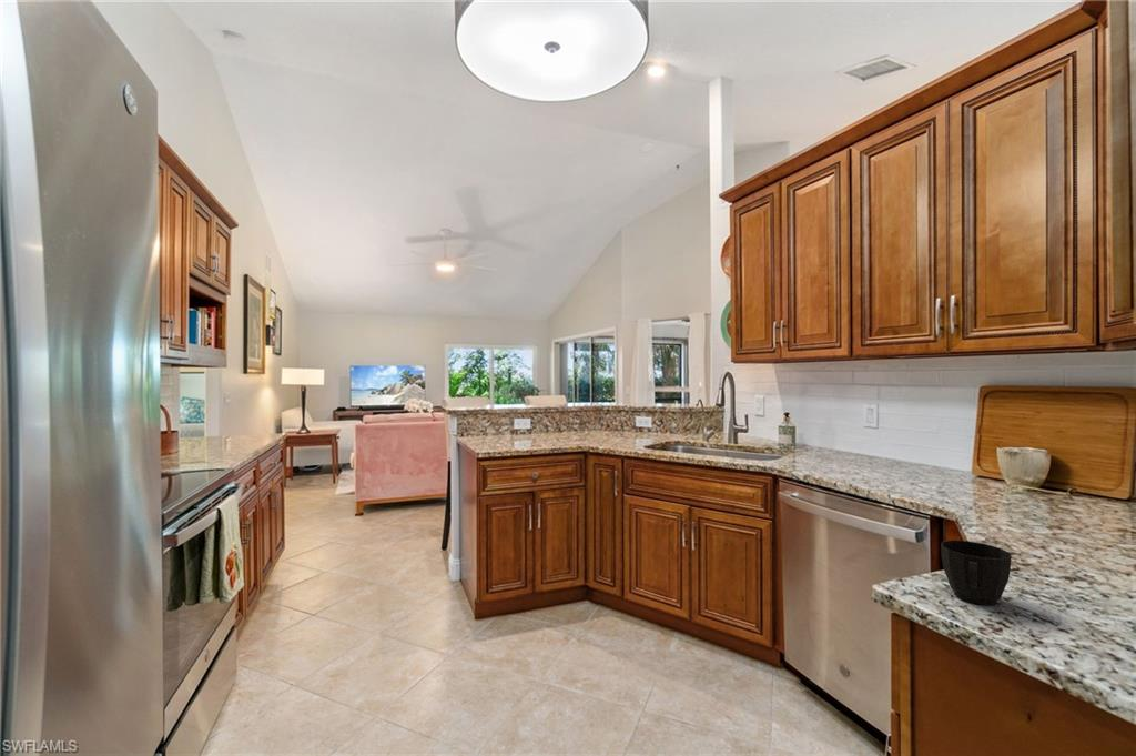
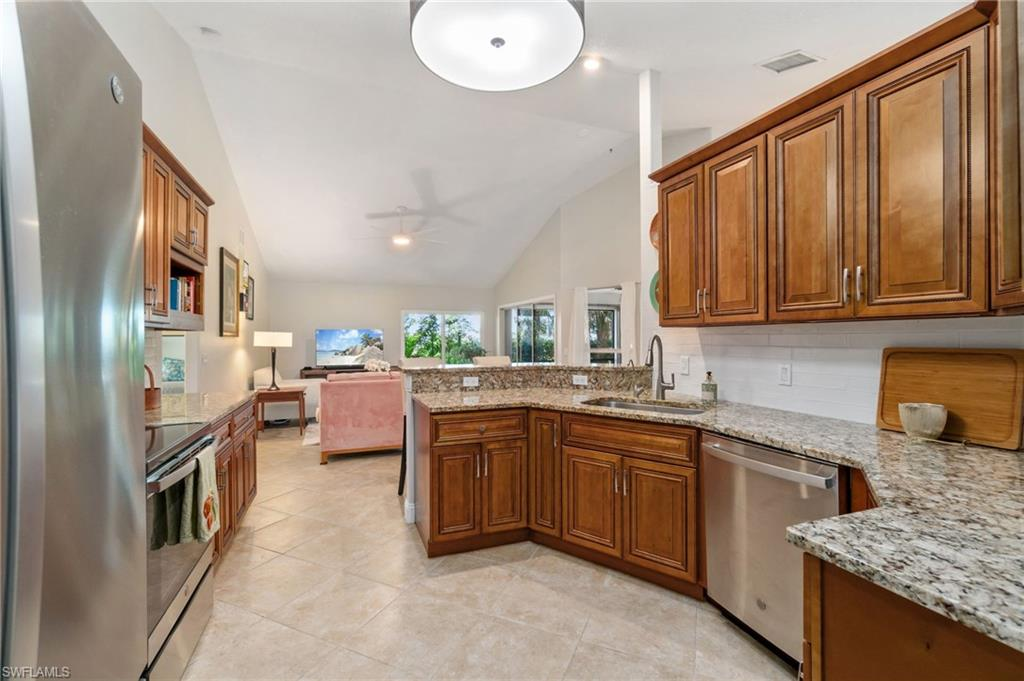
- cup [940,540,1012,606]
